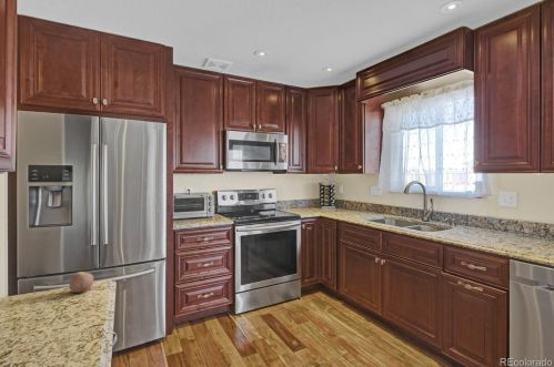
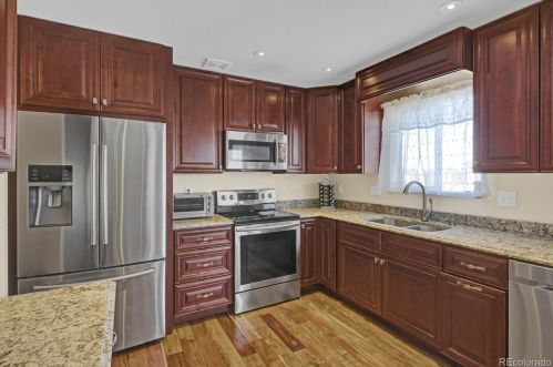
- apple [69,271,94,294]
